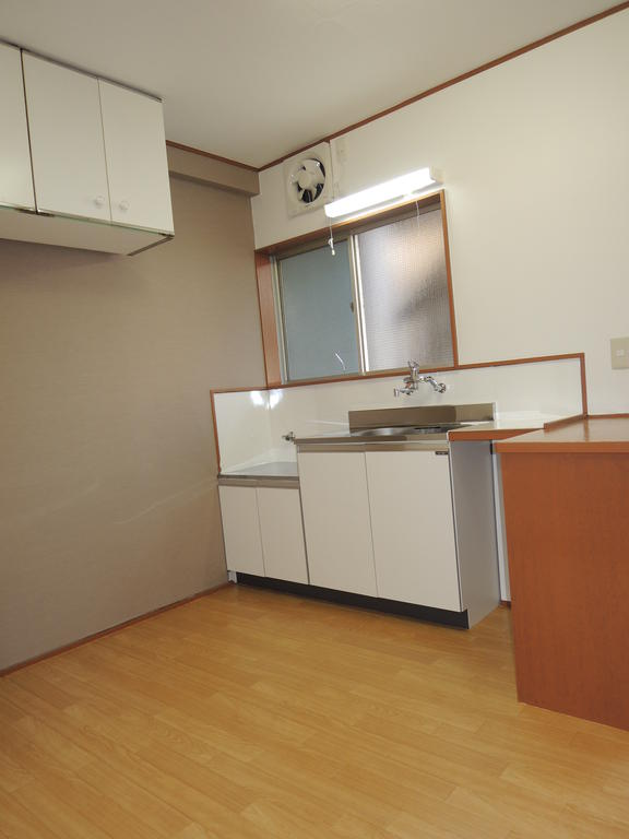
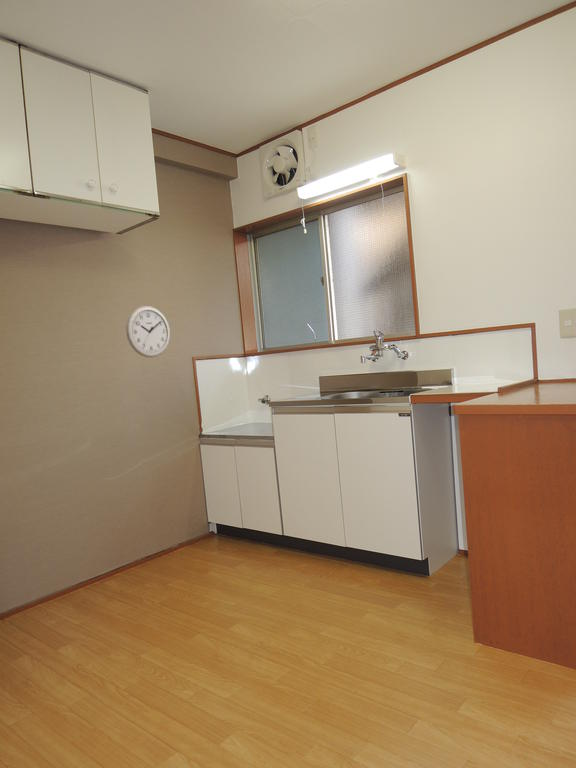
+ wall clock [125,305,171,358]
